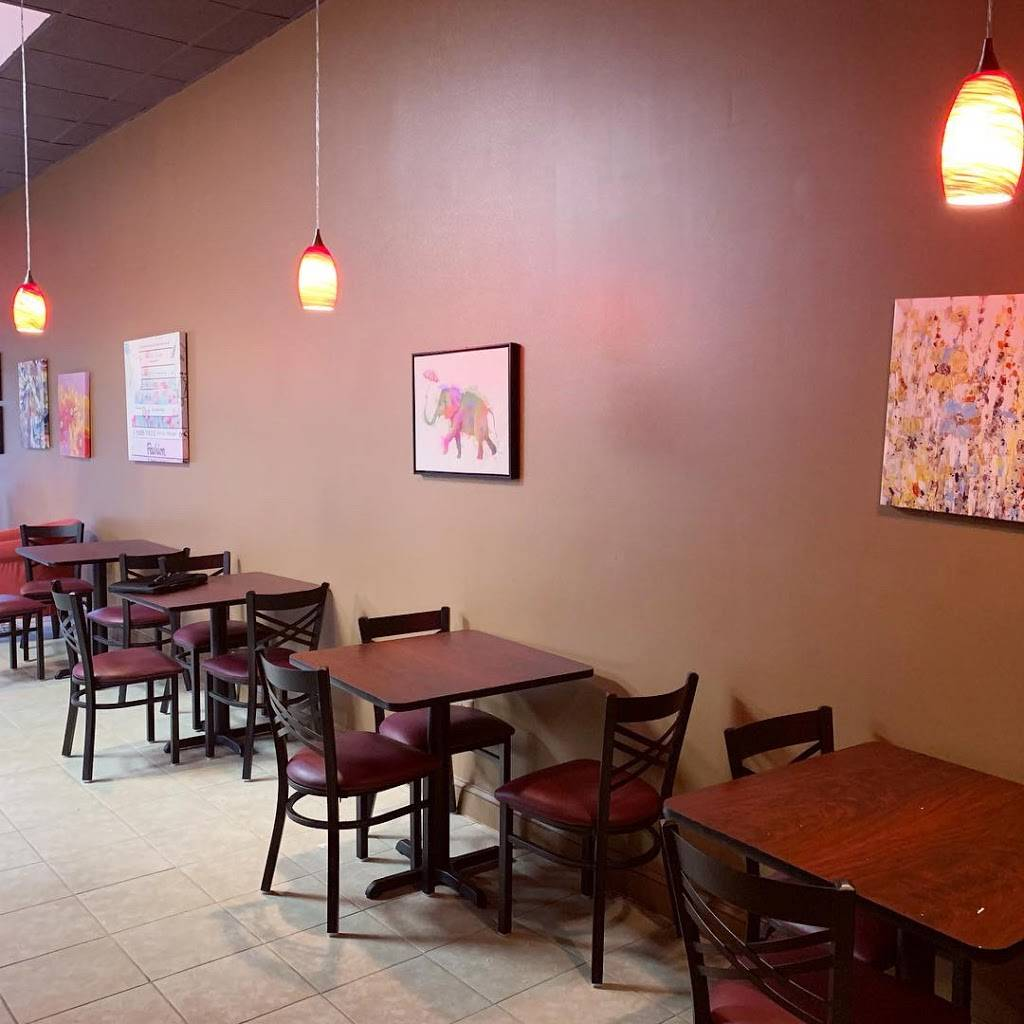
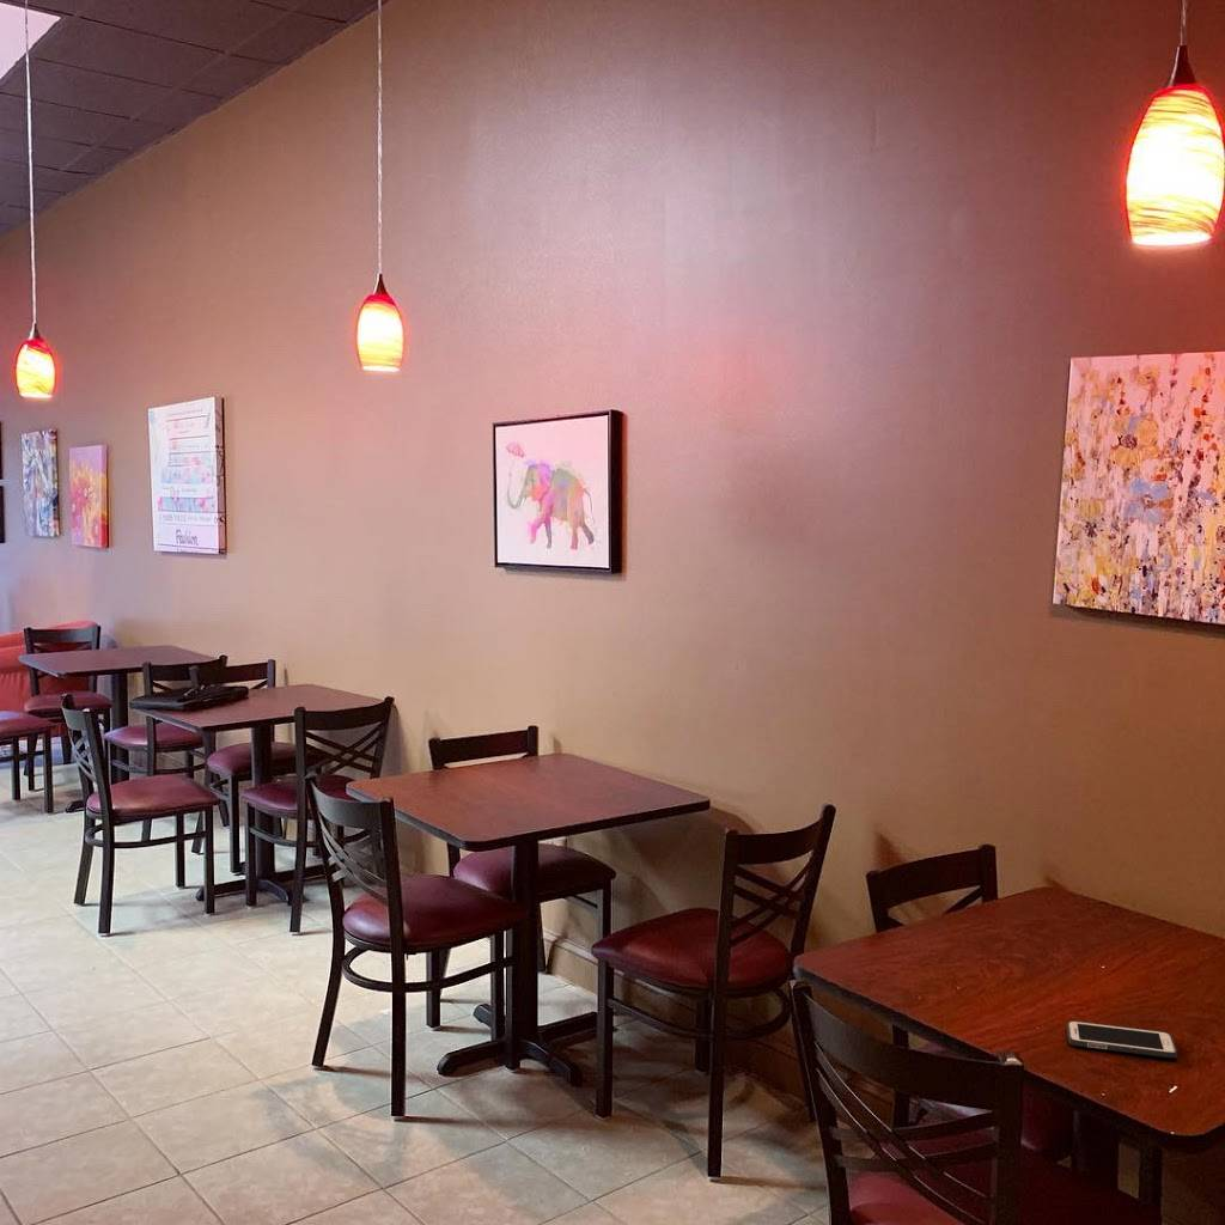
+ cell phone [1066,1019,1178,1059]
